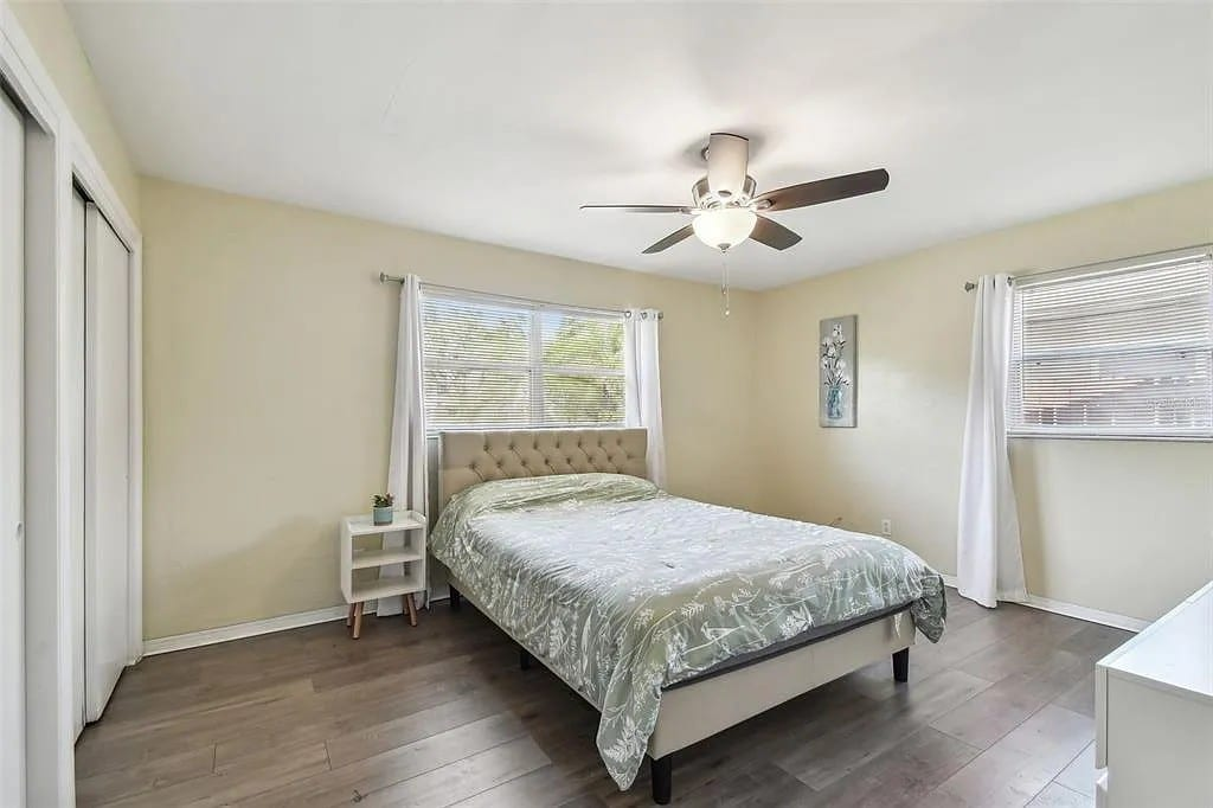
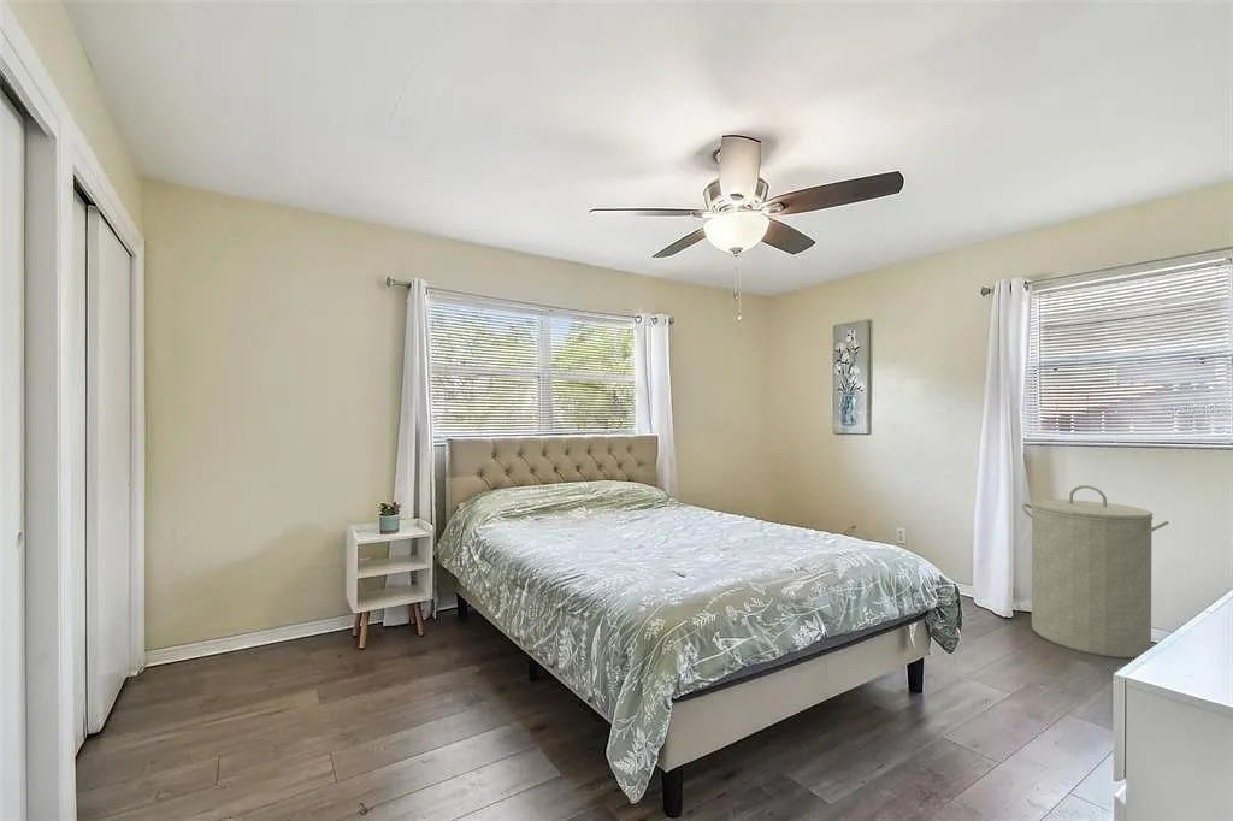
+ laundry hamper [1021,484,1170,660]
